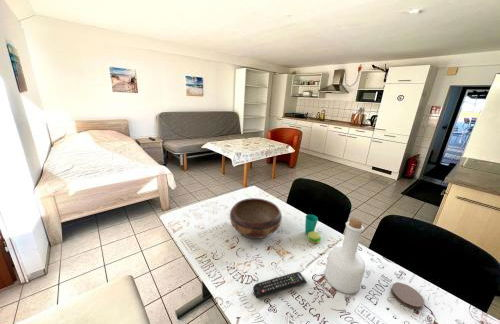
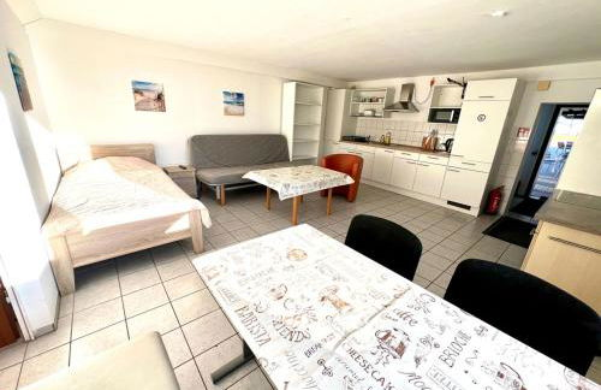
- coaster [390,282,425,310]
- decorative bowl [229,197,283,240]
- remote control [252,271,308,299]
- cup [304,213,322,244]
- bottle [324,217,366,295]
